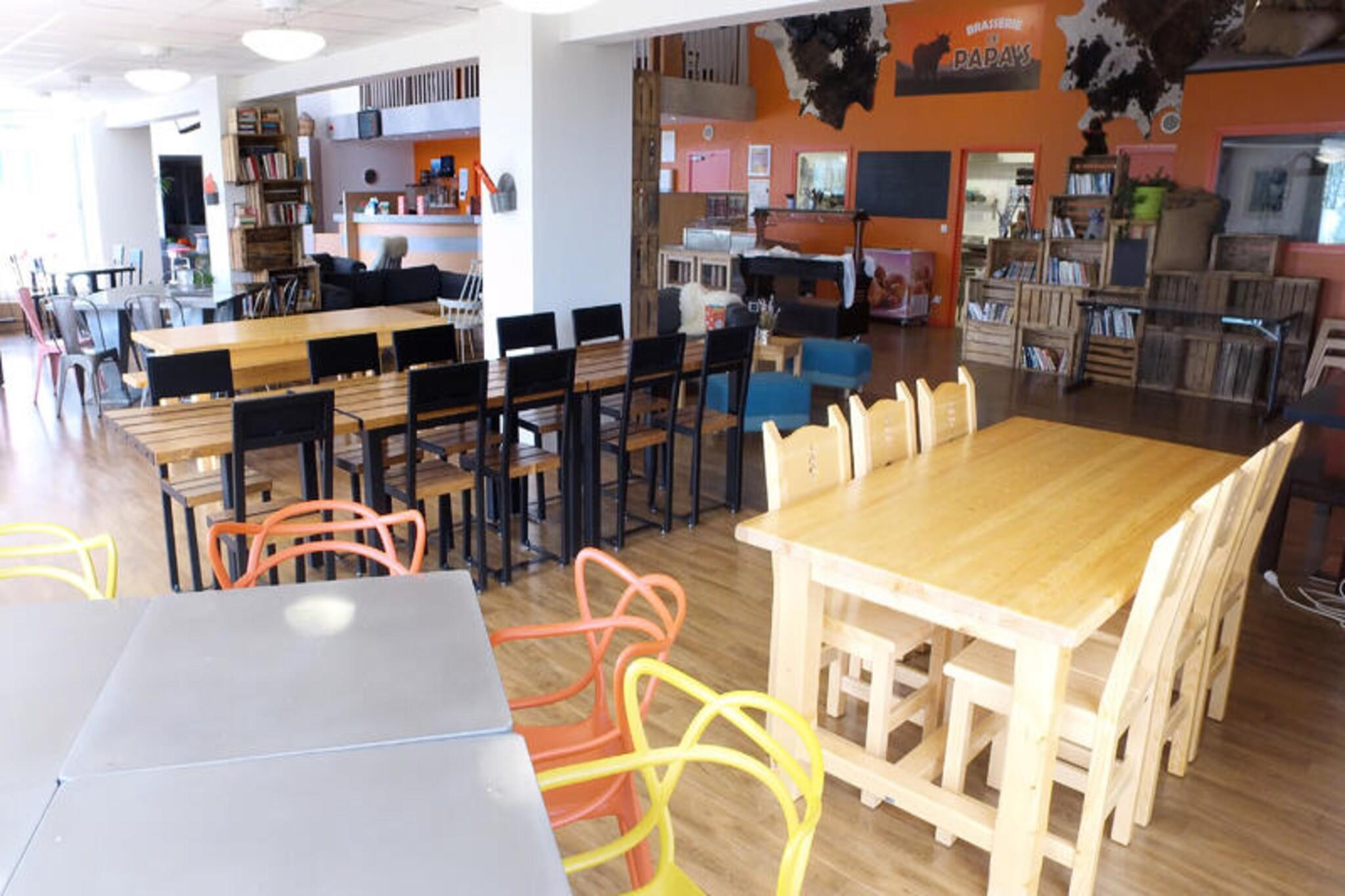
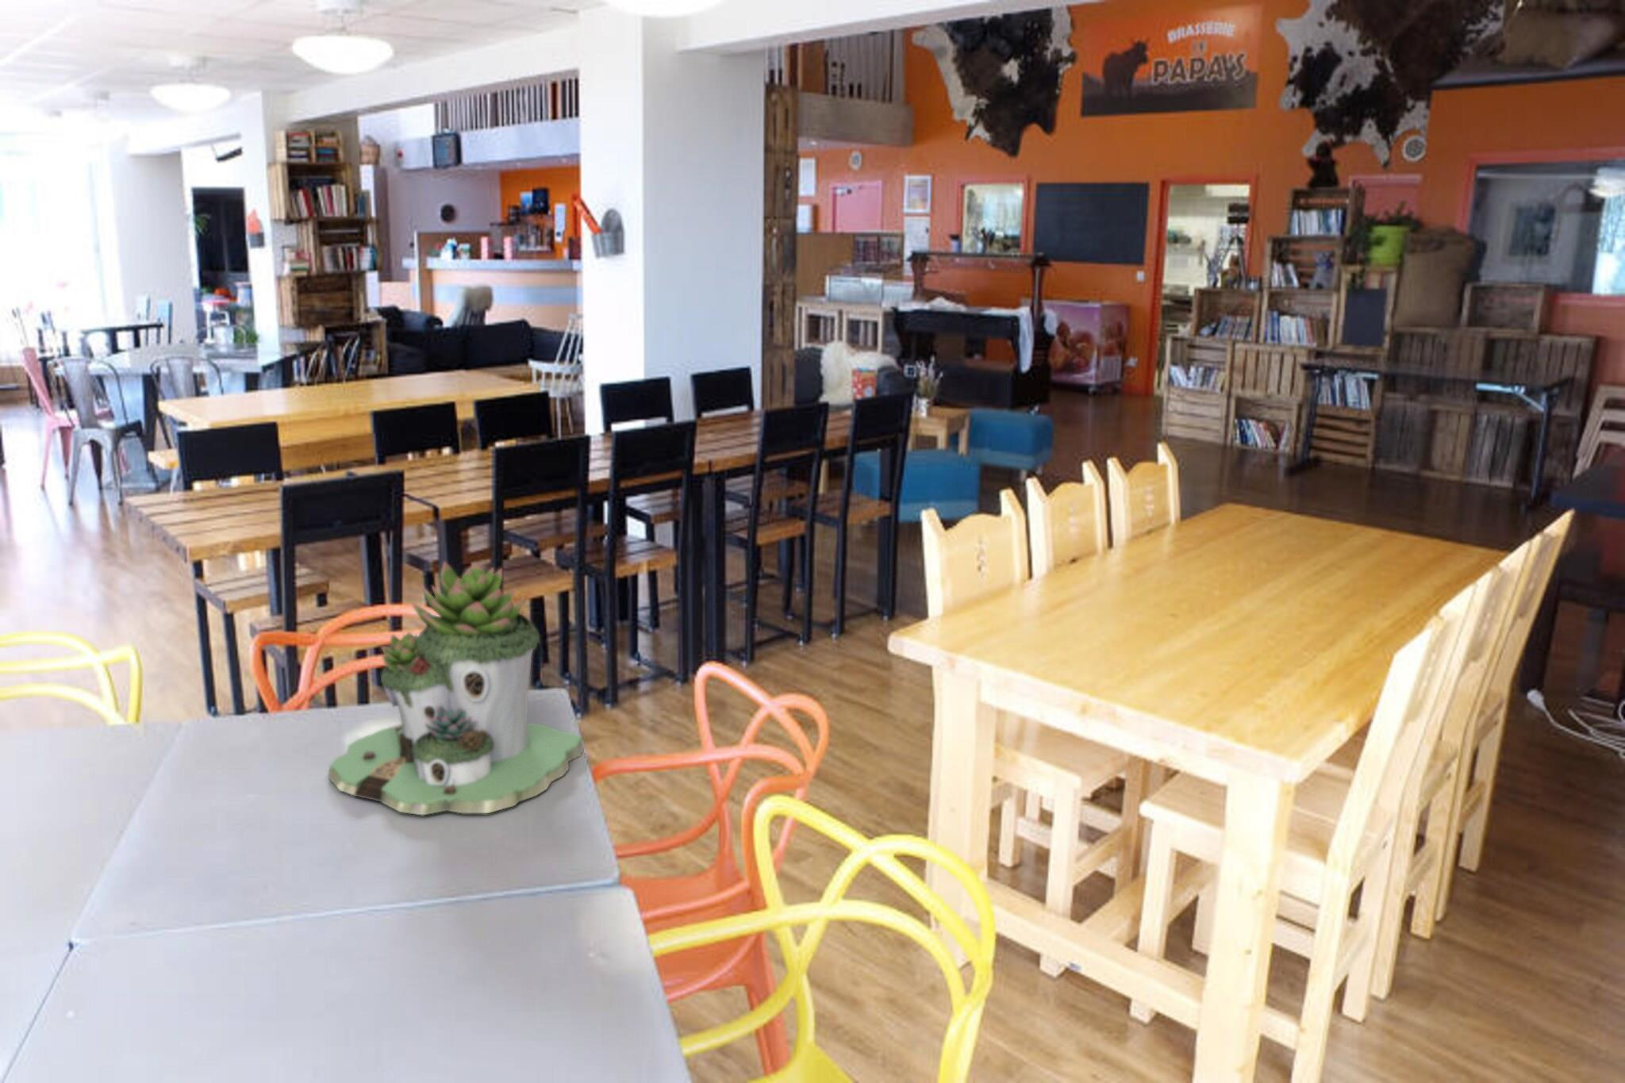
+ succulent planter [327,561,586,816]
